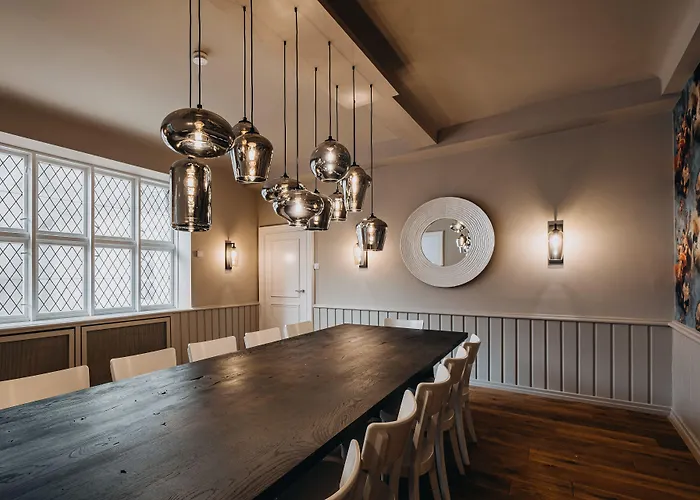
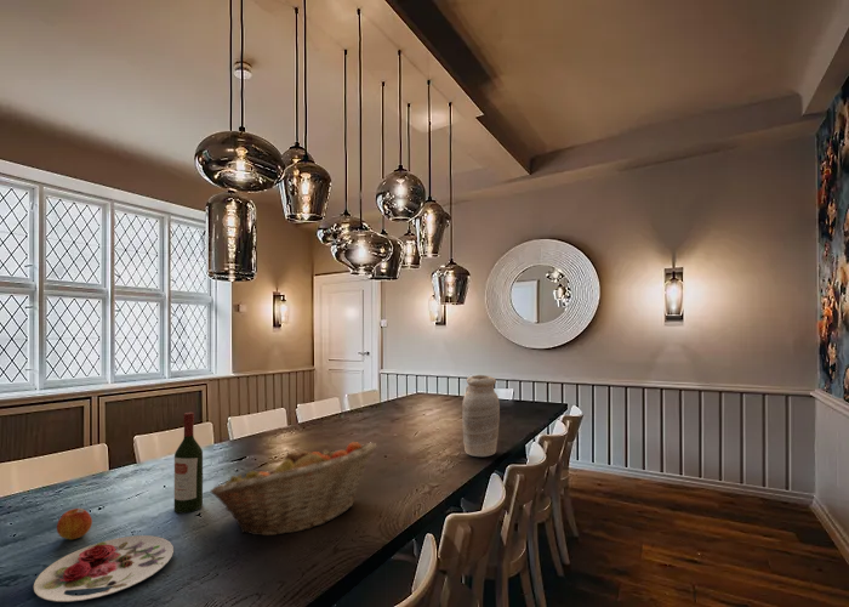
+ plate [33,534,175,603]
+ wine bottle [173,412,204,514]
+ apple [56,507,93,540]
+ fruit basket [209,441,378,537]
+ vase [461,374,501,458]
